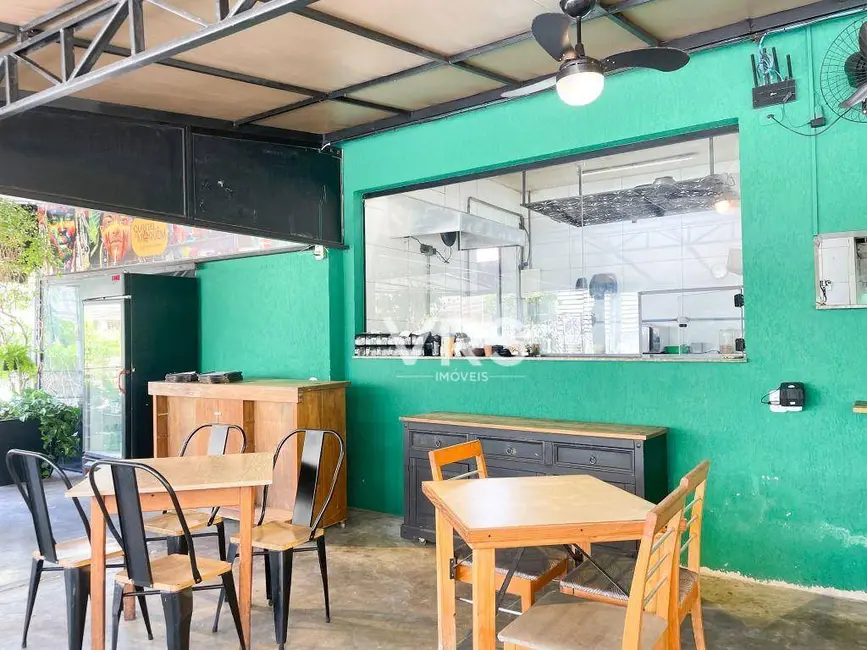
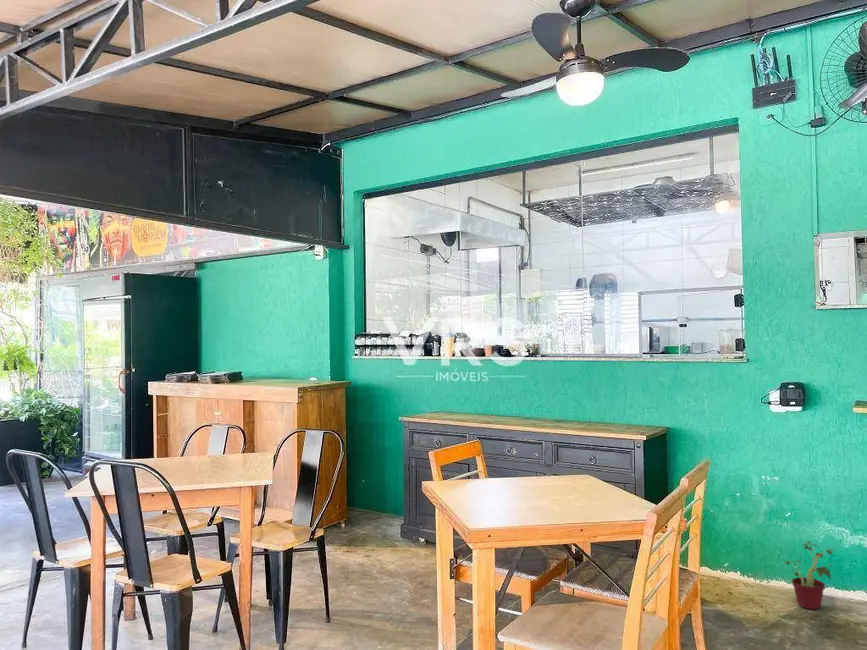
+ potted plant [784,540,837,610]
